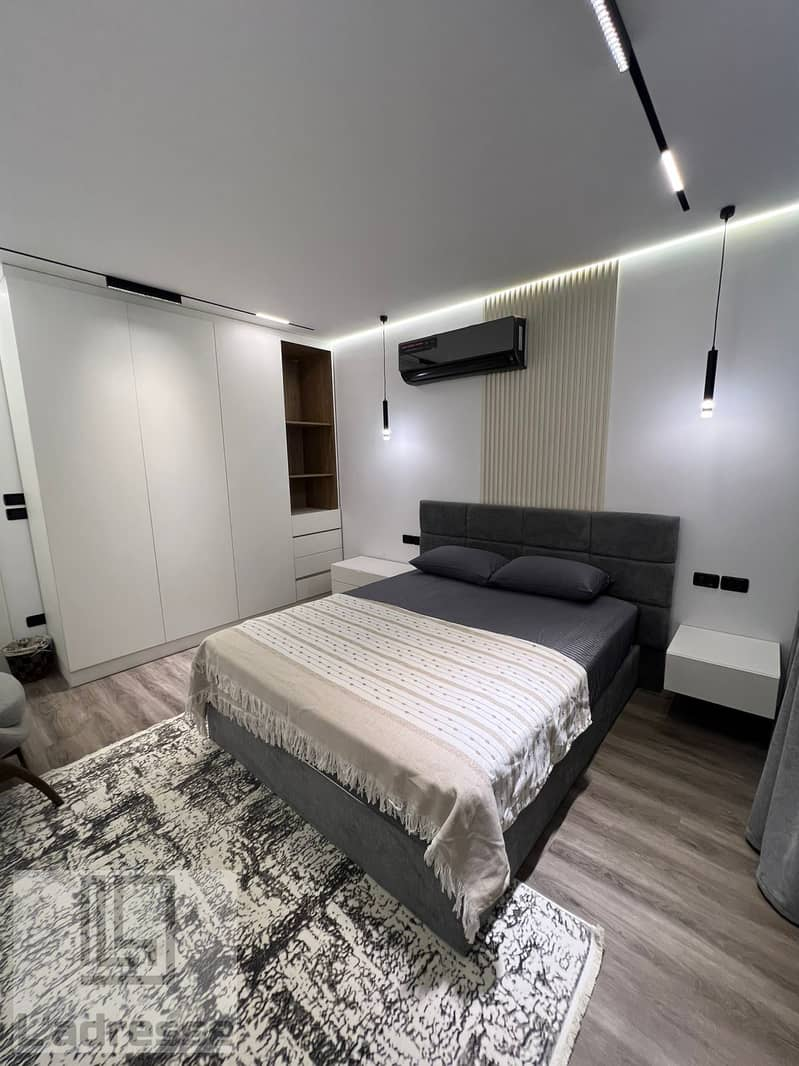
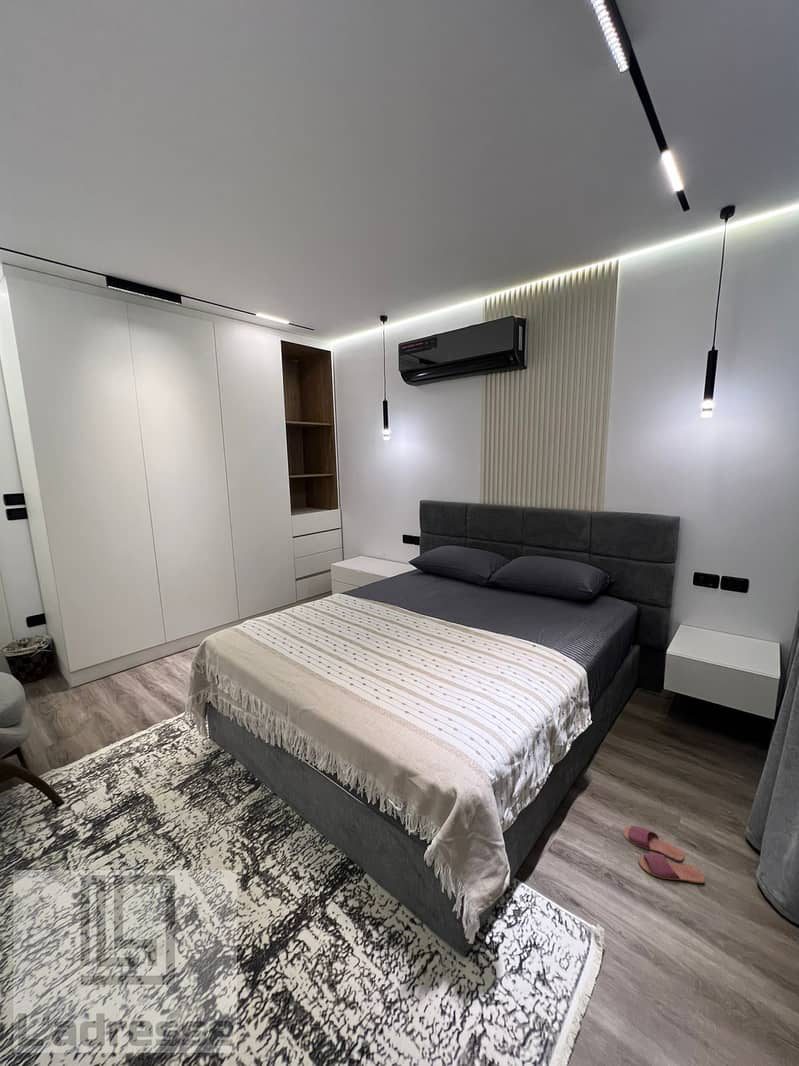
+ slippers [622,825,706,884]
